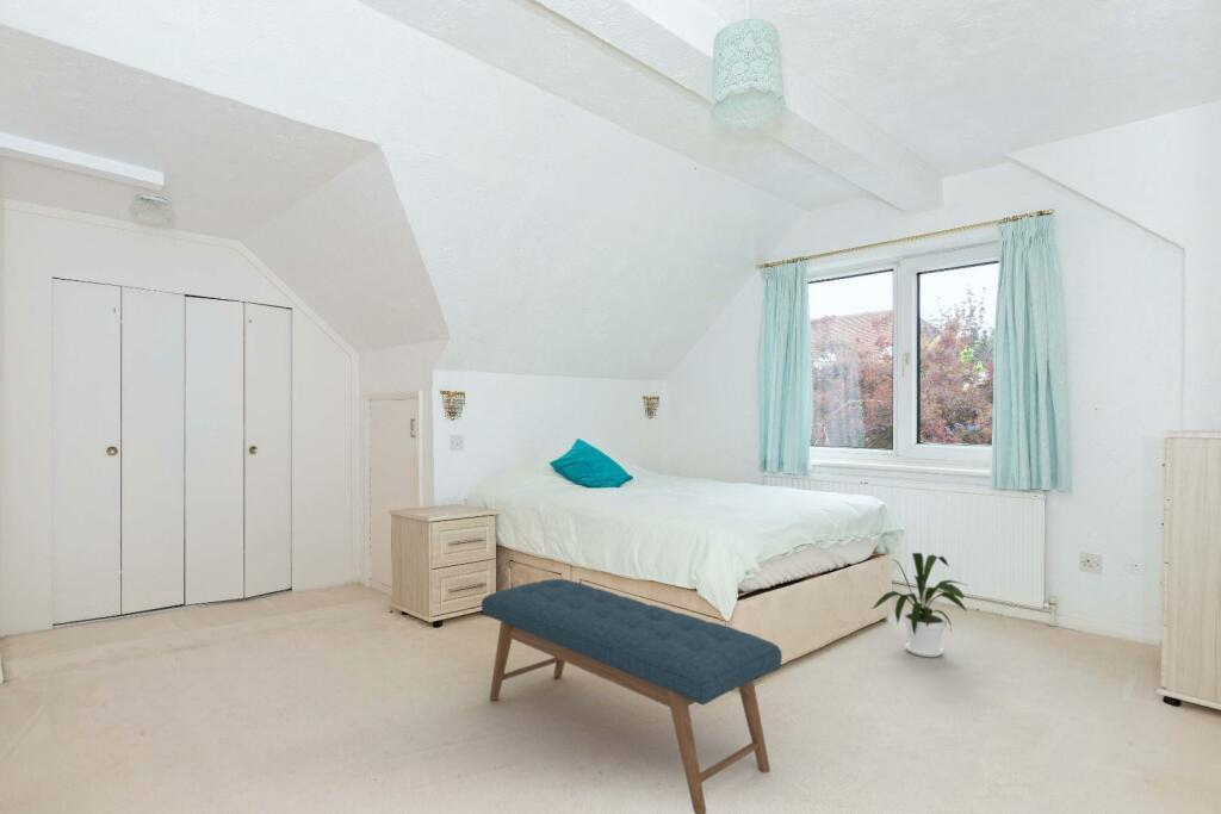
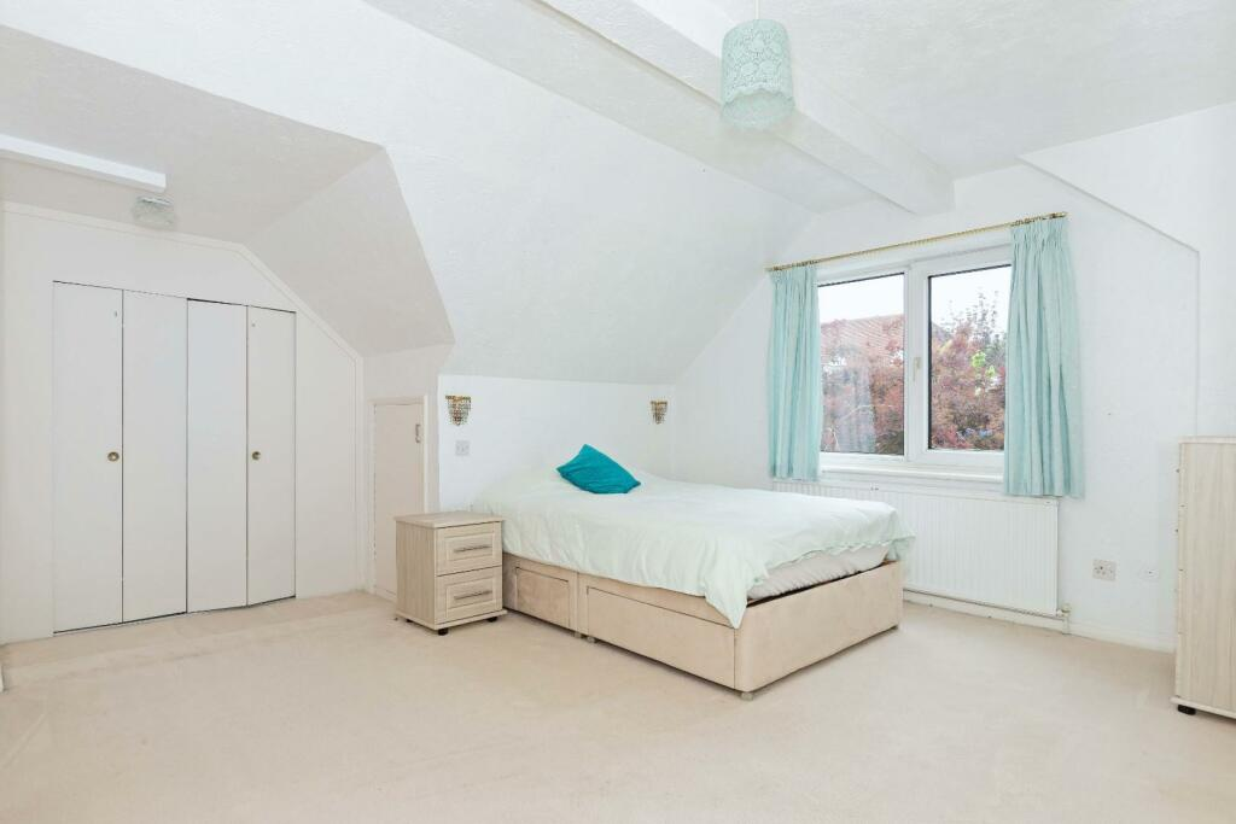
- bench [481,578,783,814]
- house plant [870,552,967,658]
